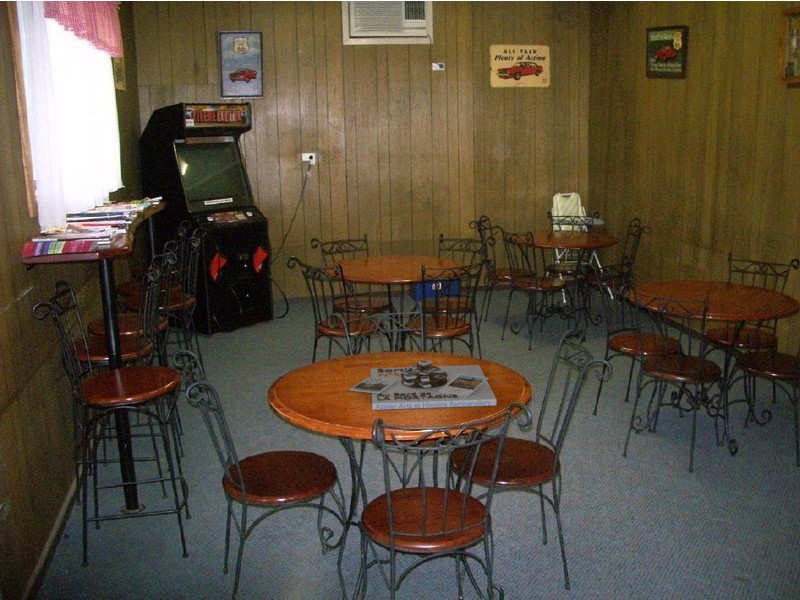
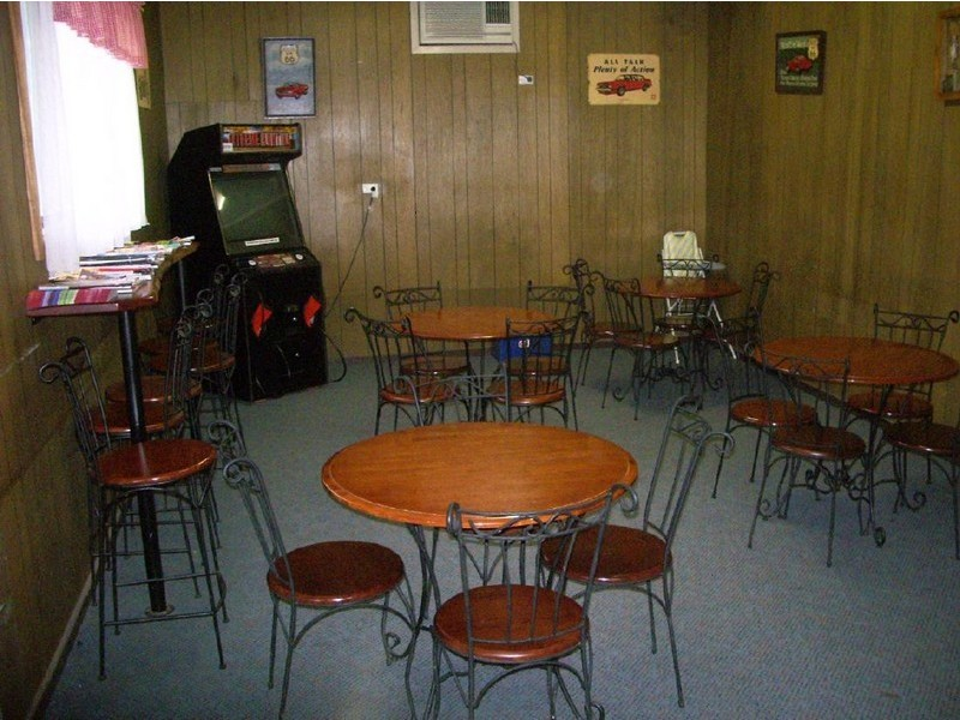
- board game [348,359,497,411]
